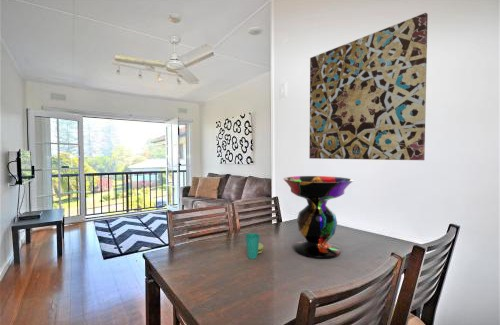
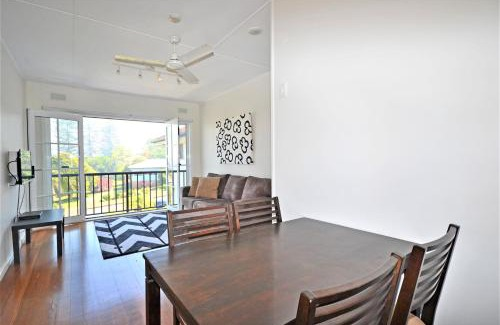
- cup [244,232,265,260]
- wall art [308,12,429,161]
- decorative bowl [282,175,355,260]
